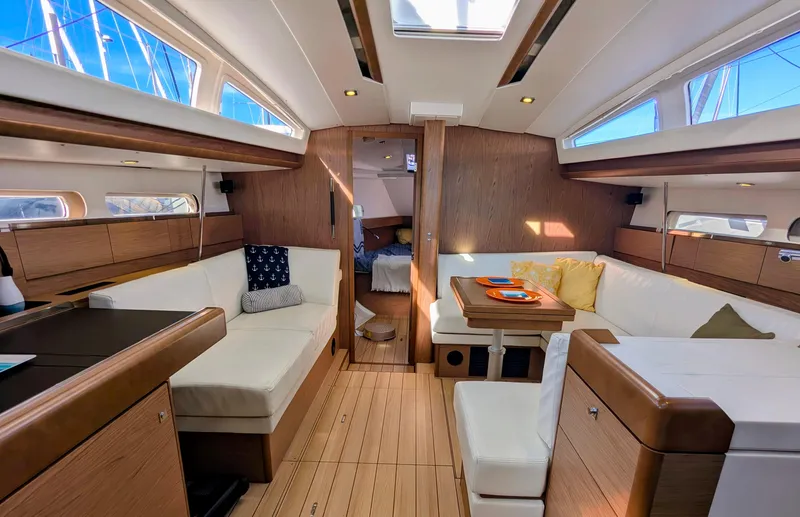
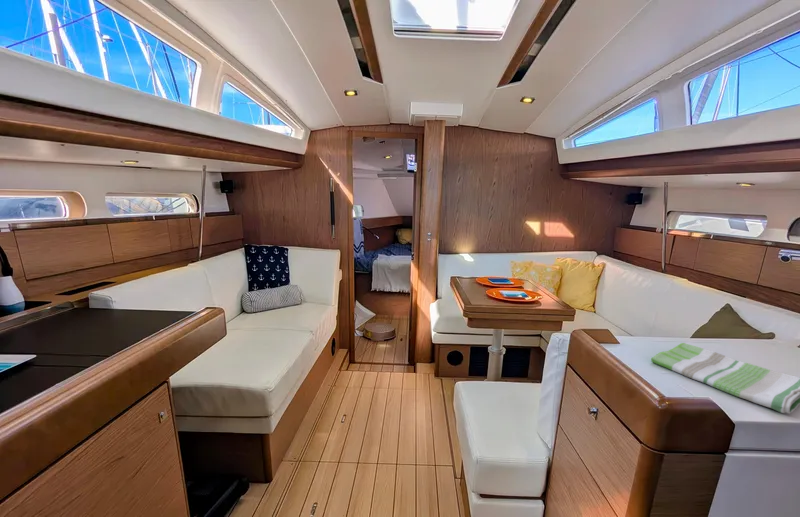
+ dish towel [650,342,800,415]
